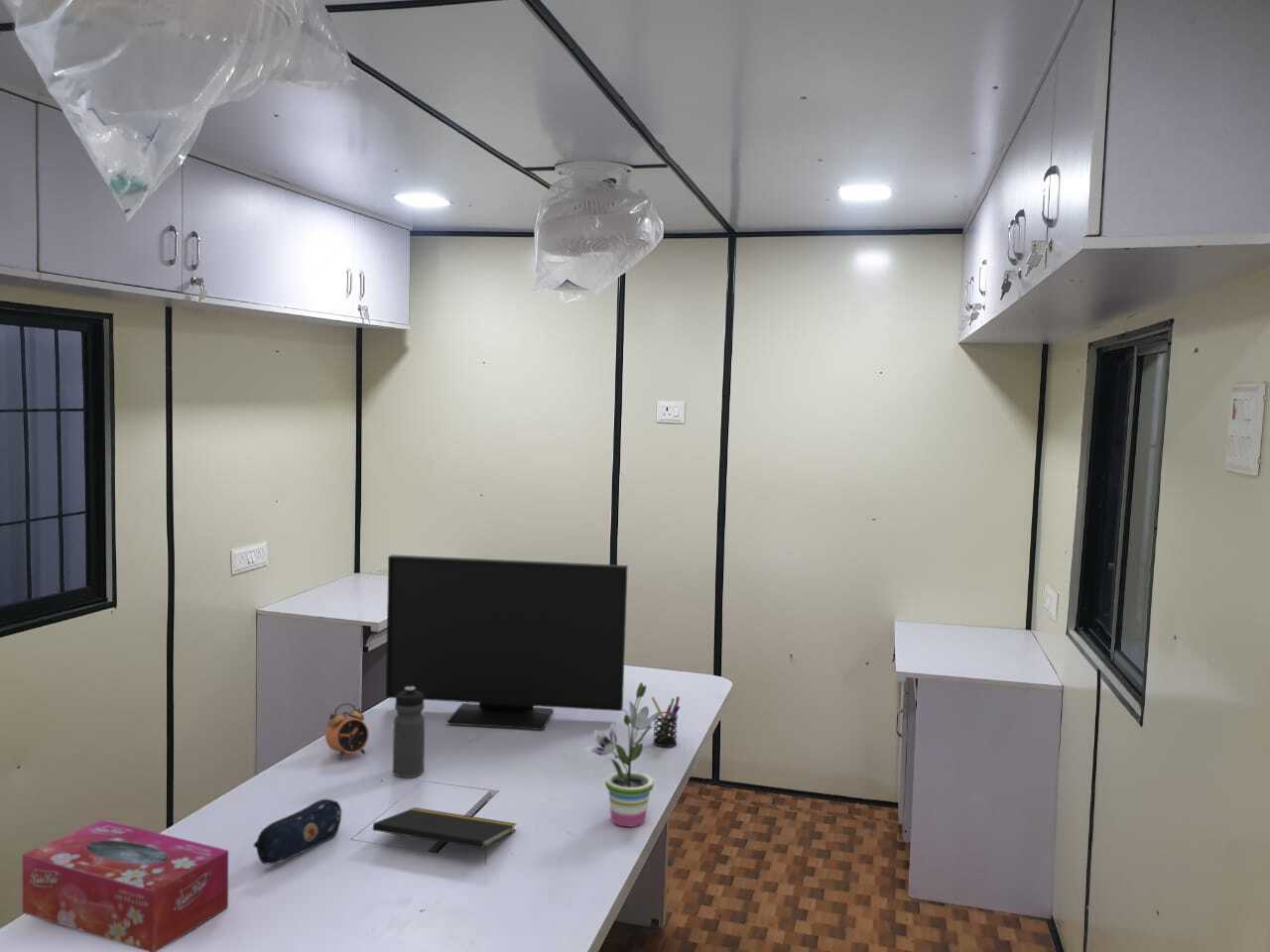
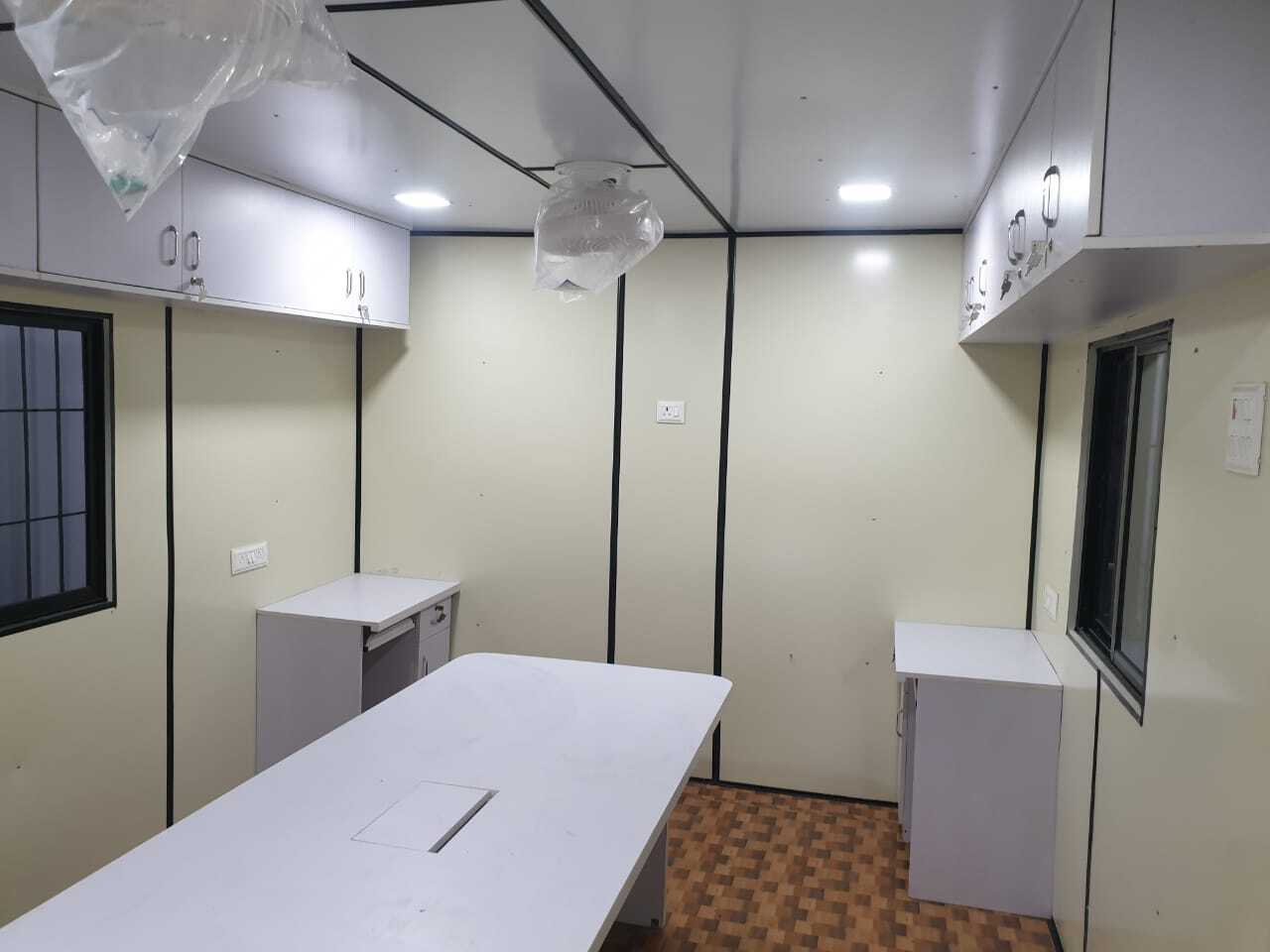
- potted plant [582,681,661,828]
- water bottle [392,686,426,778]
- pencil case [253,798,342,865]
- pen holder [651,695,681,748]
- tissue box [21,818,229,952]
- notepad [372,806,517,866]
- alarm clock [324,702,370,761]
- computer monitor [385,553,629,731]
